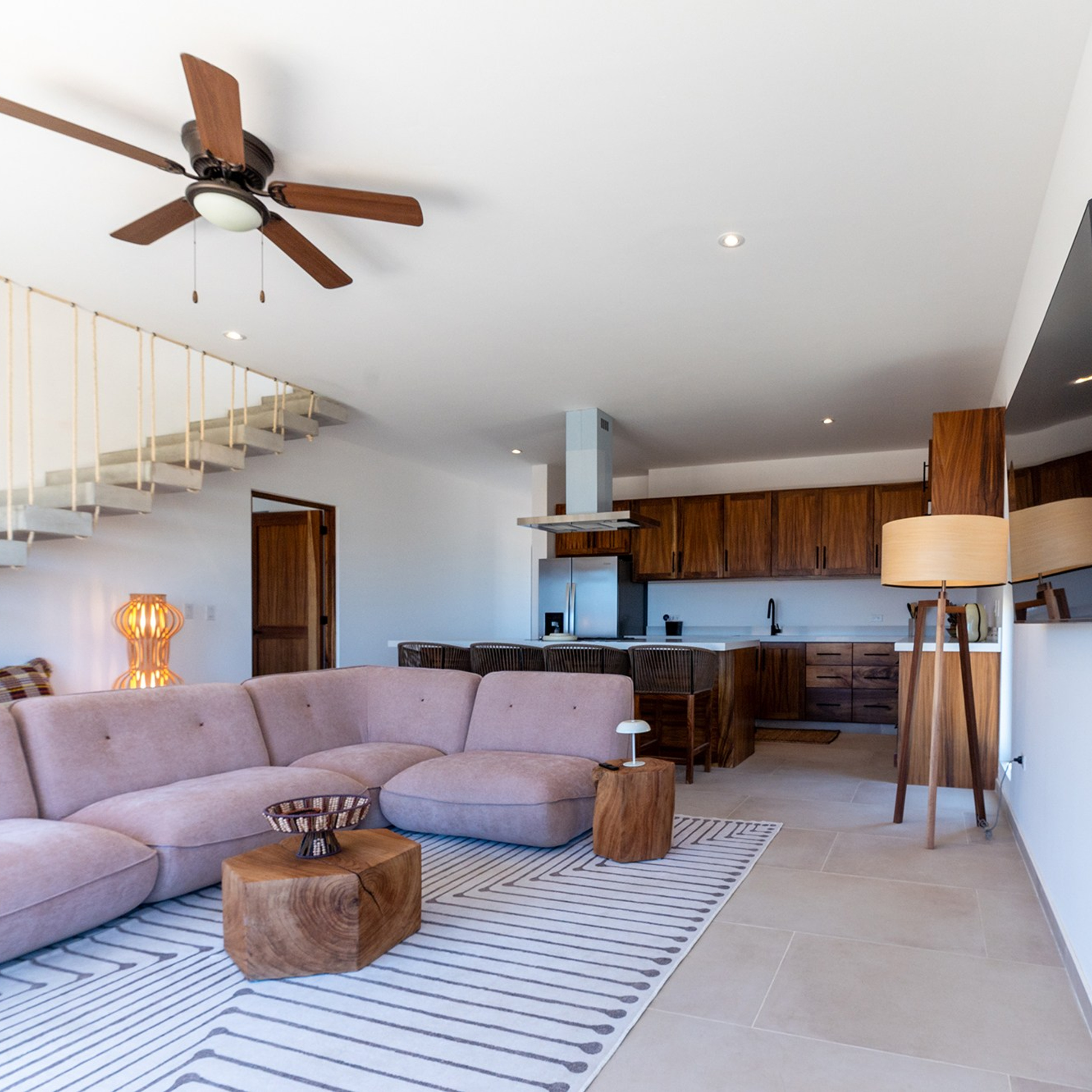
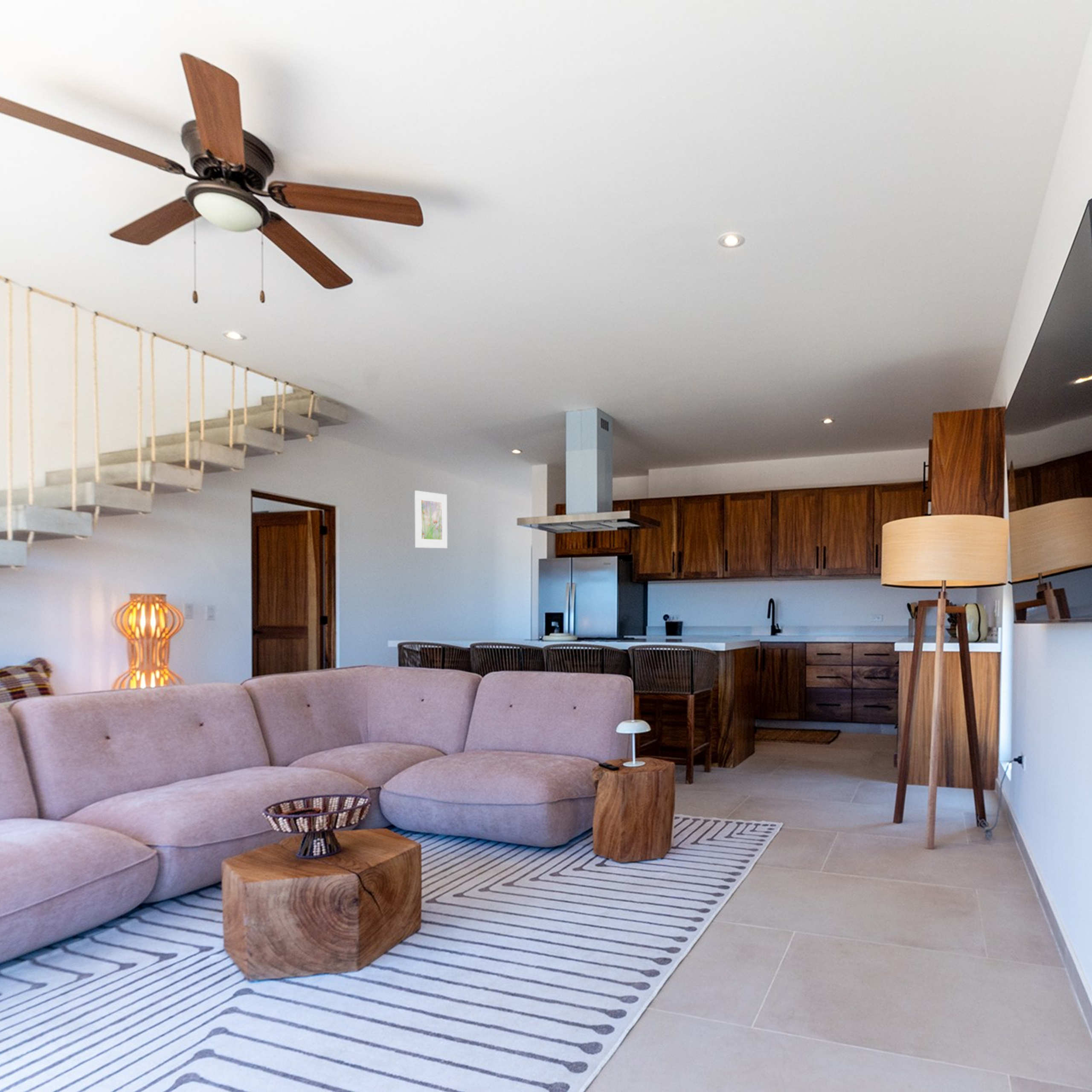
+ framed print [414,490,448,549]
